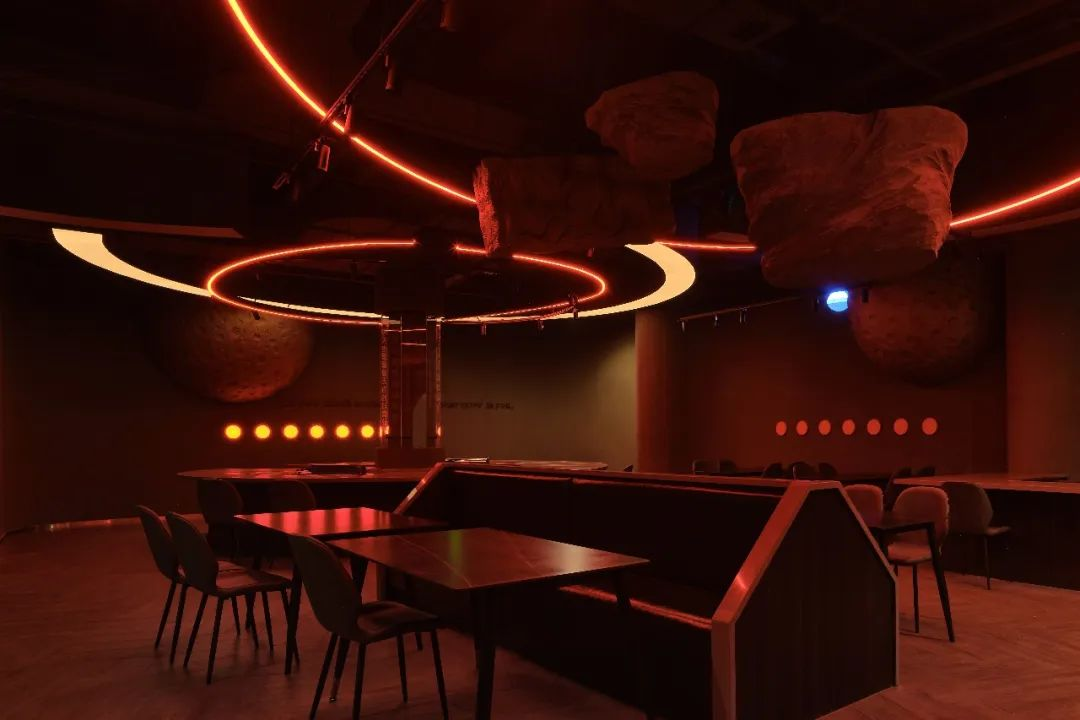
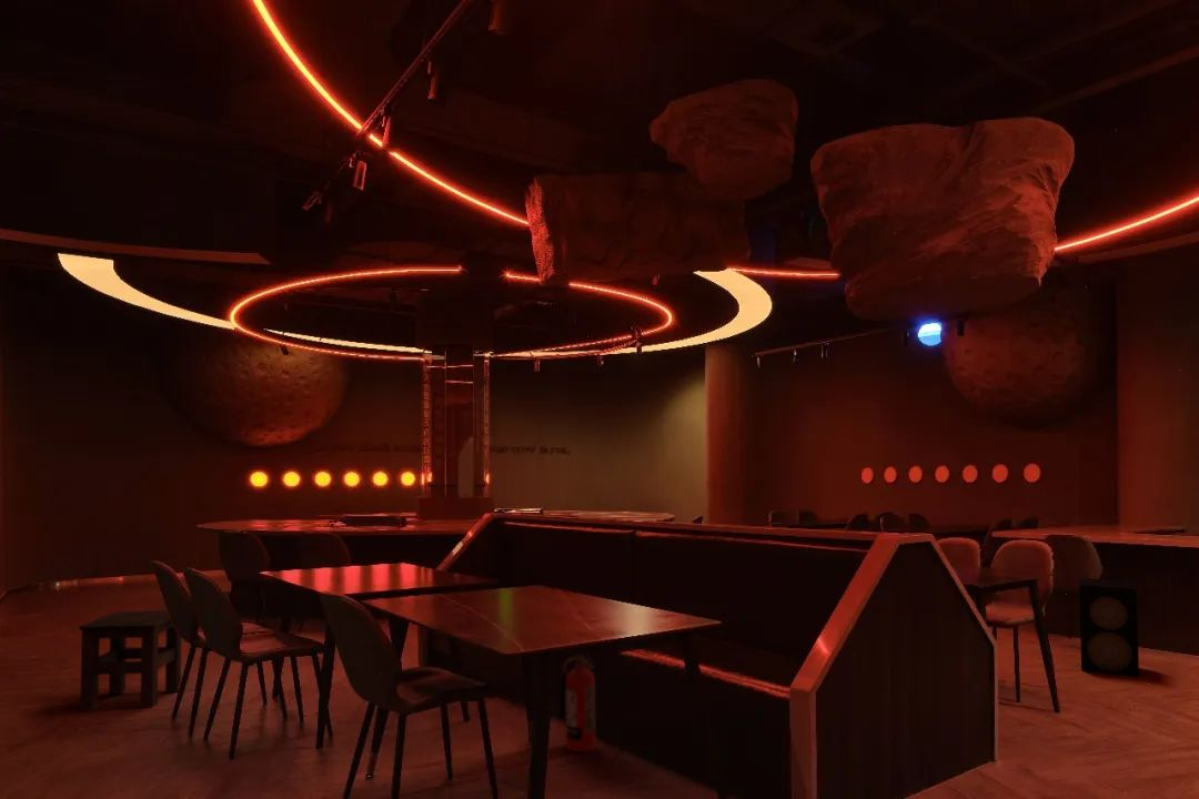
+ speaker [1078,577,1140,678]
+ side table [78,609,183,711]
+ fire extinguisher [557,654,596,752]
